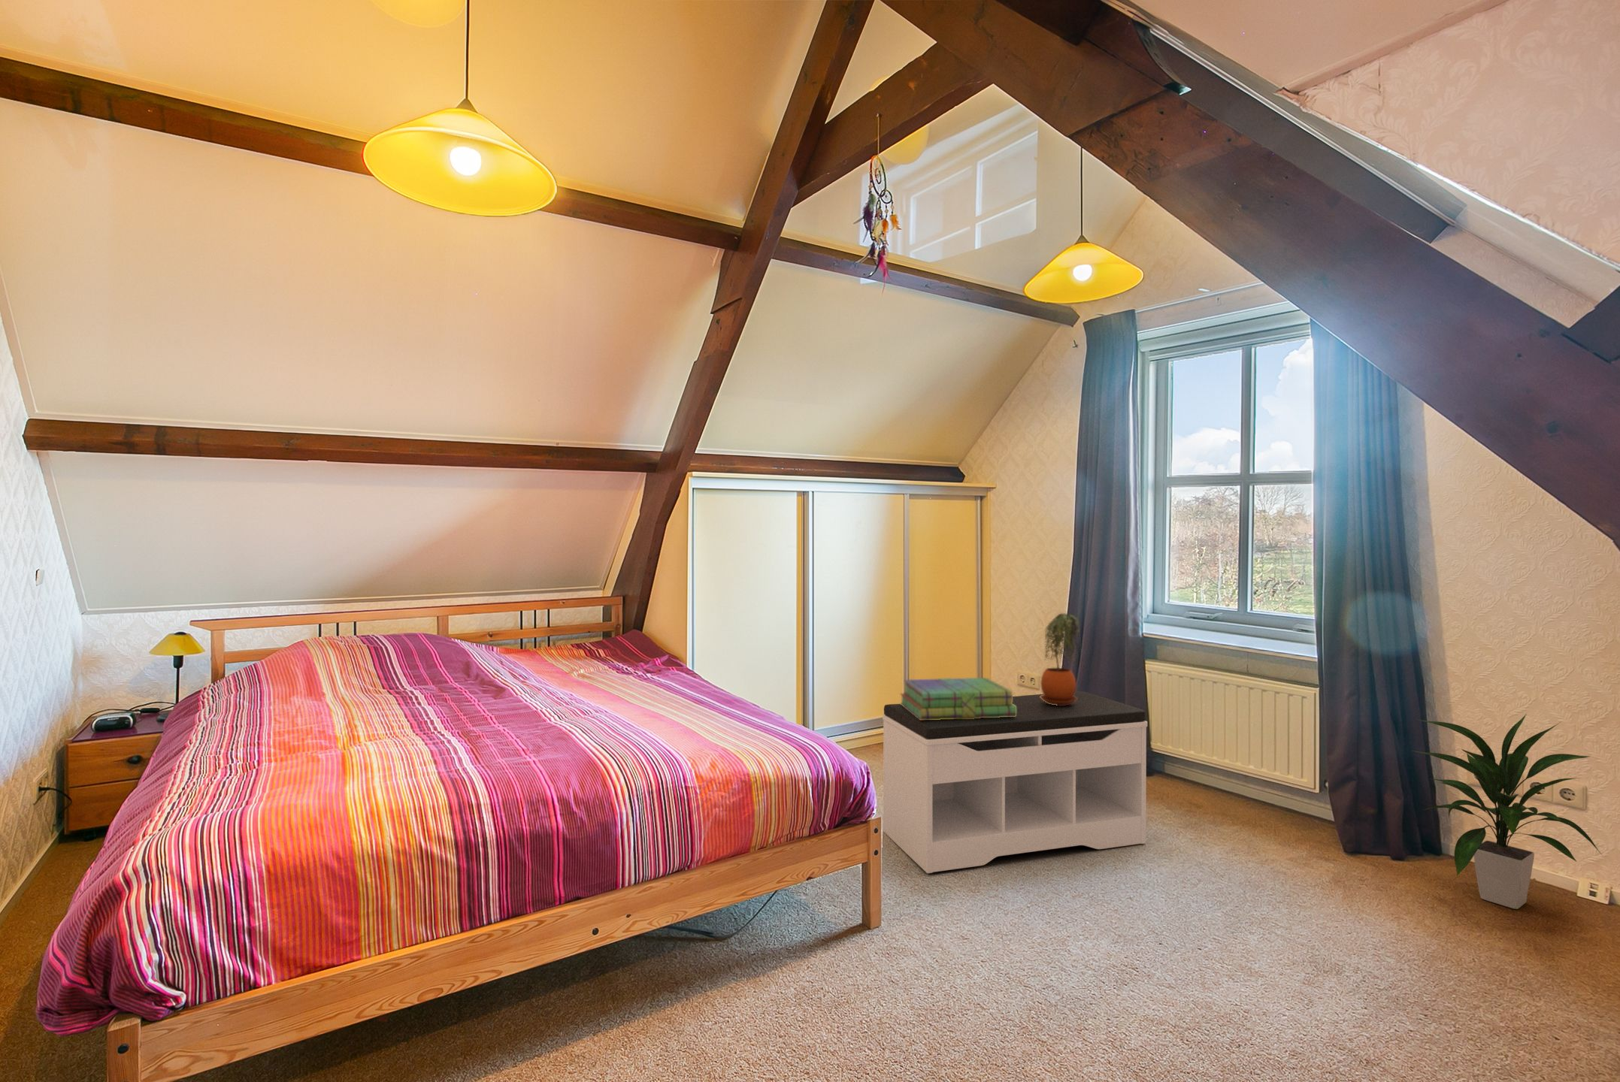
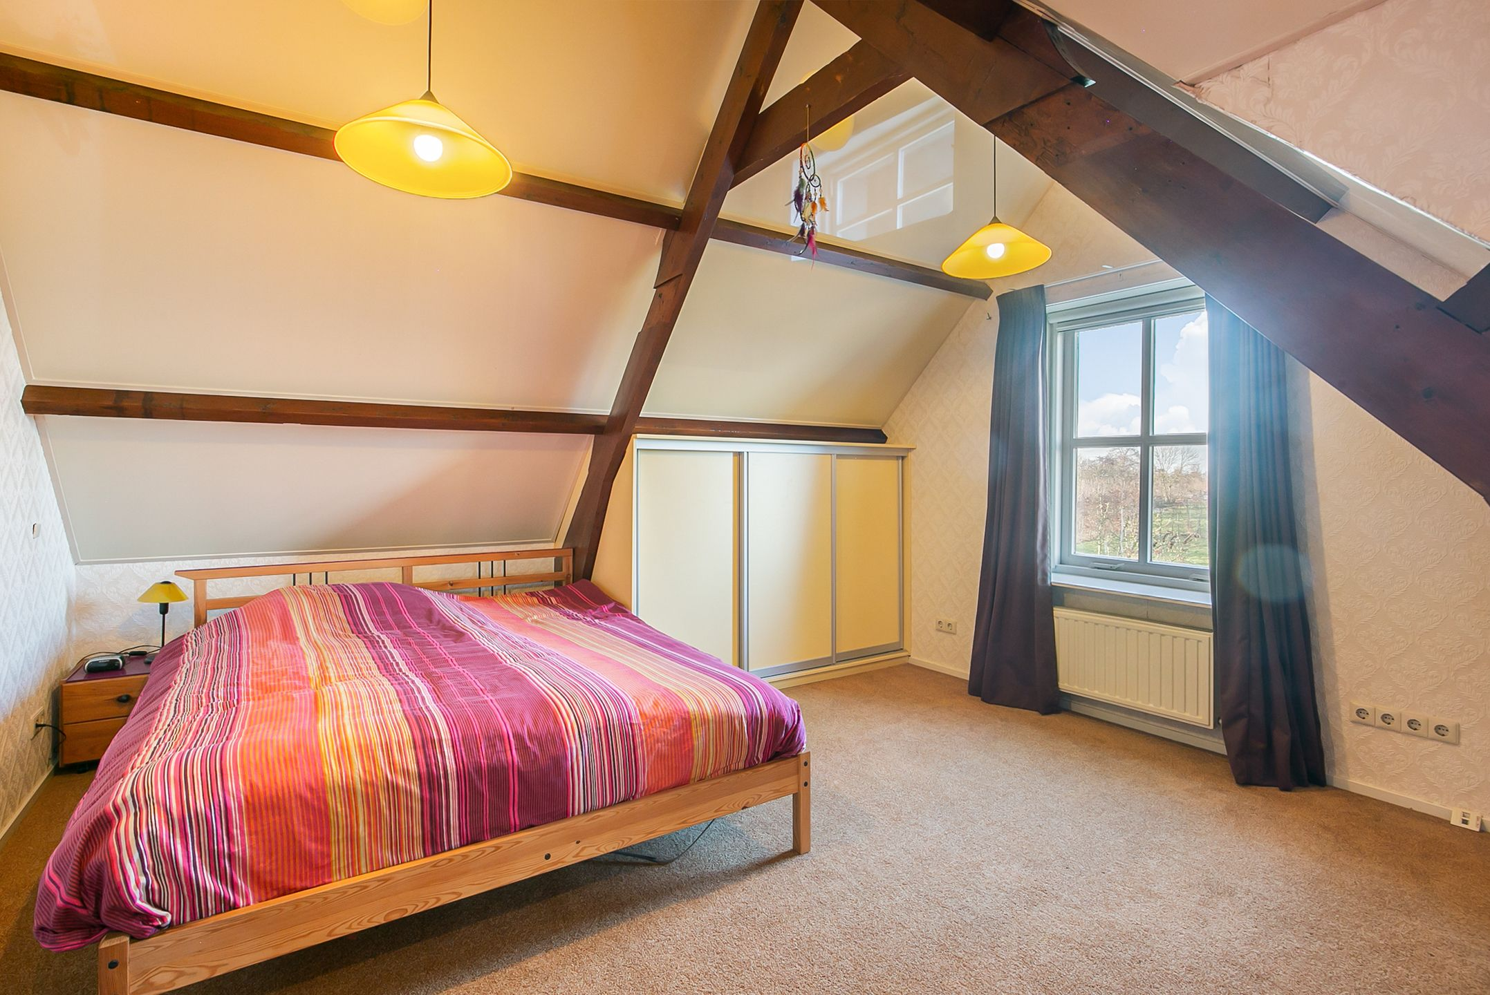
- indoor plant [1412,714,1604,911]
- stack of books [899,677,1016,720]
- bench [882,691,1148,874]
- potted plant [1040,612,1081,705]
